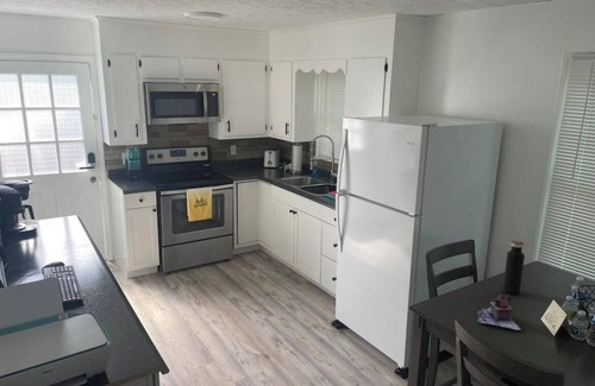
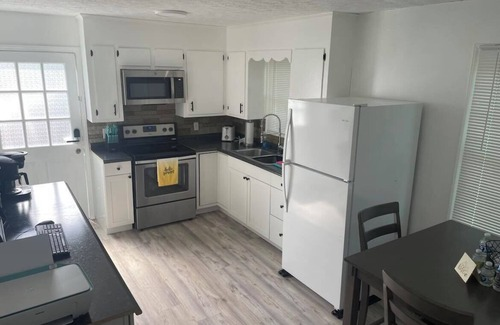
- water bottle [502,240,526,296]
- teapot [477,293,521,331]
